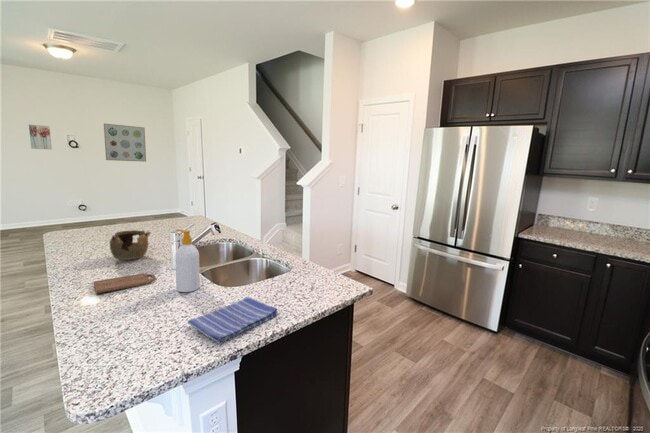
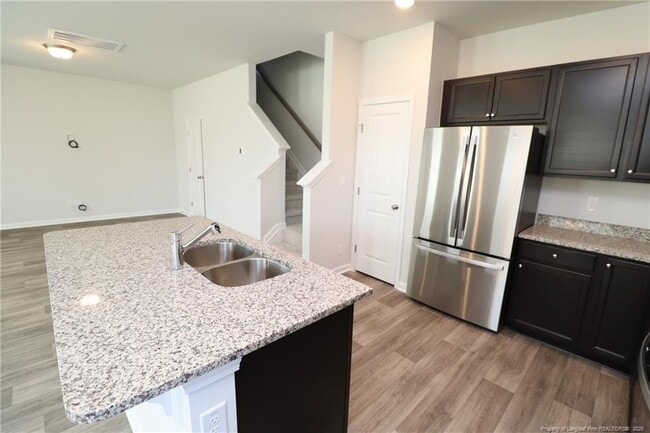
- soap bottle [174,228,201,293]
- cutting board [93,272,157,294]
- wall art [103,123,147,163]
- wall art [28,124,53,151]
- teapot [109,229,152,261]
- dish towel [187,296,279,344]
